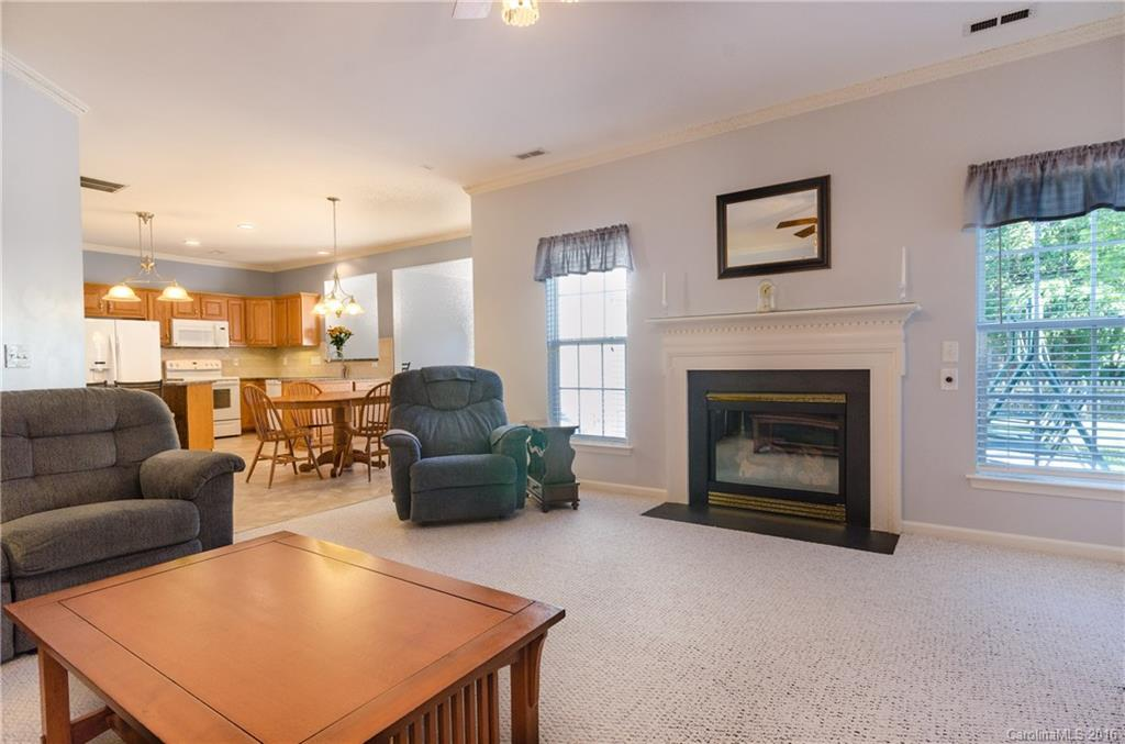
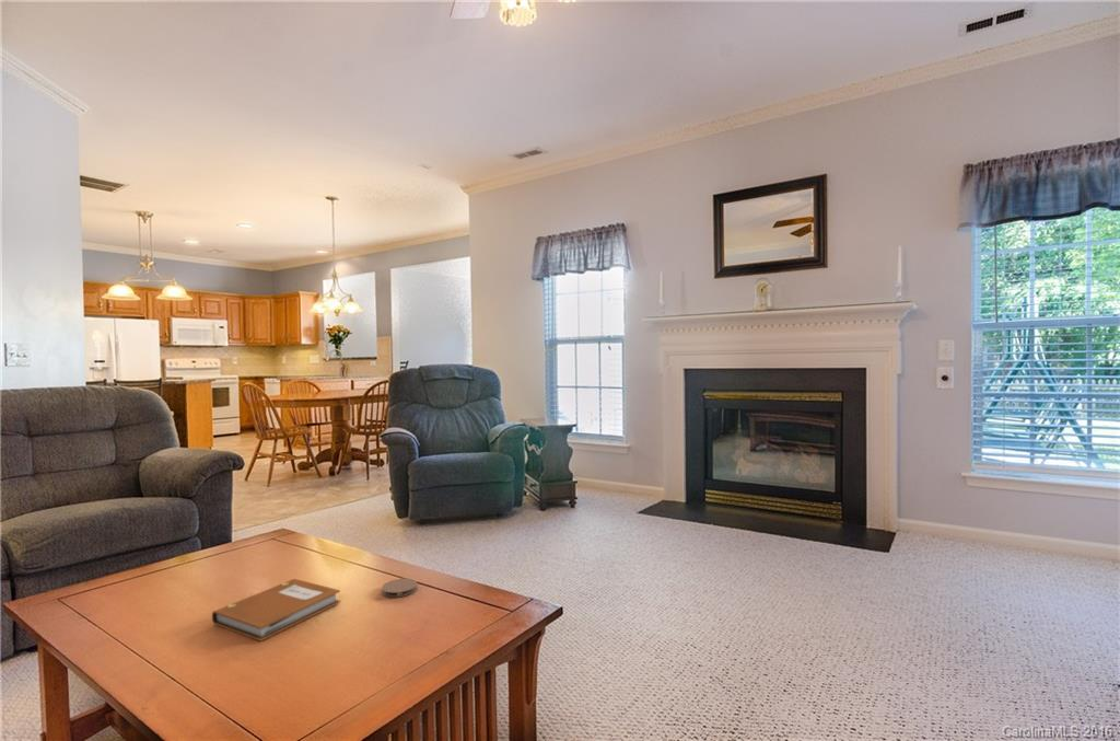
+ notebook [211,578,341,642]
+ coaster [381,578,418,599]
